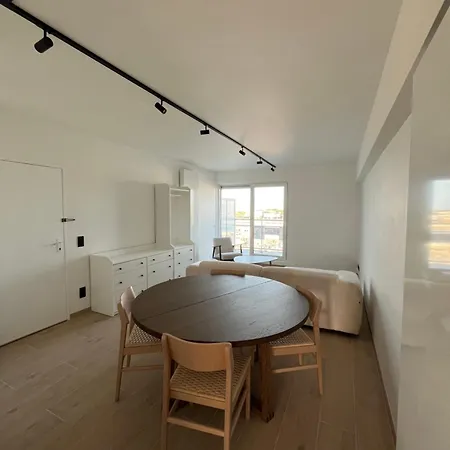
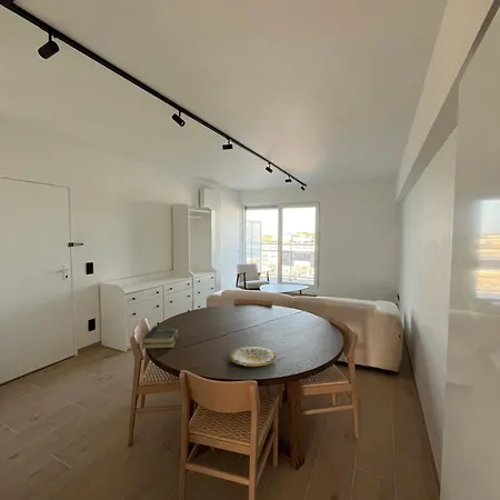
+ plate [228,346,278,368]
+ book [141,326,180,350]
